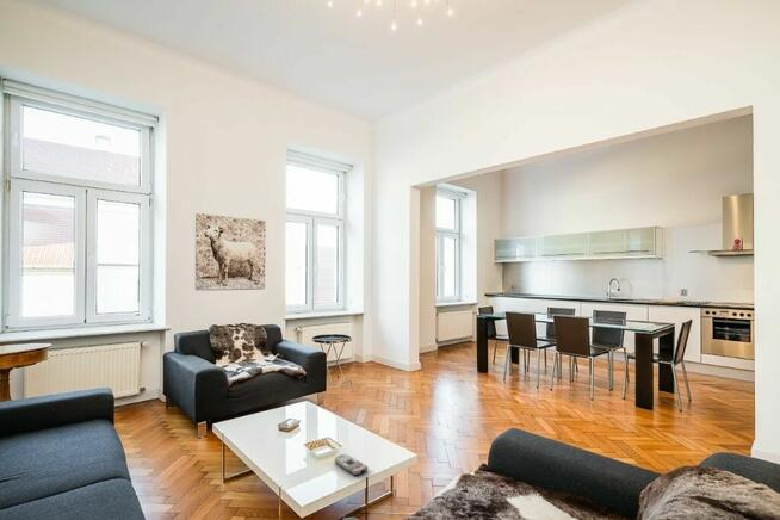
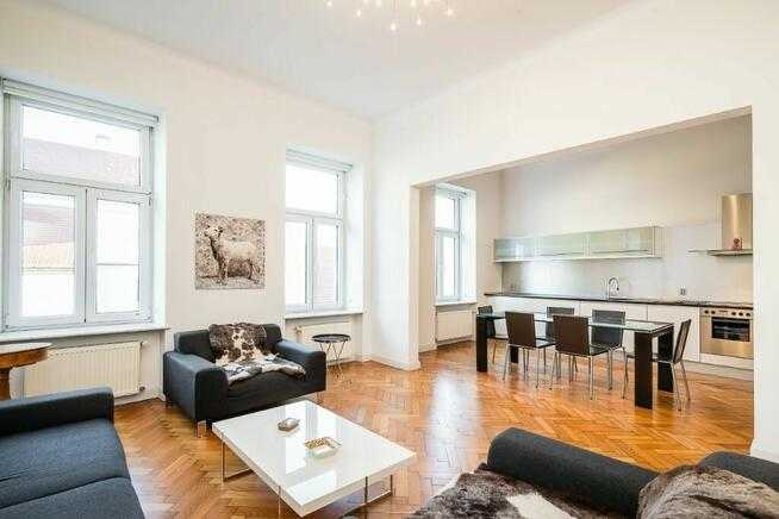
- remote control [334,453,369,477]
